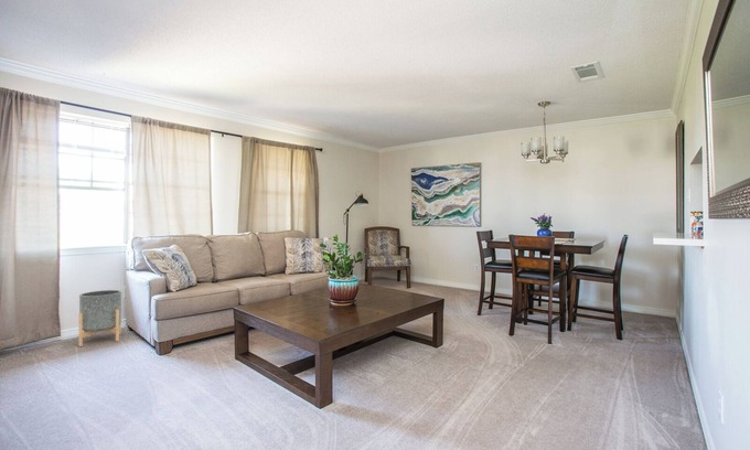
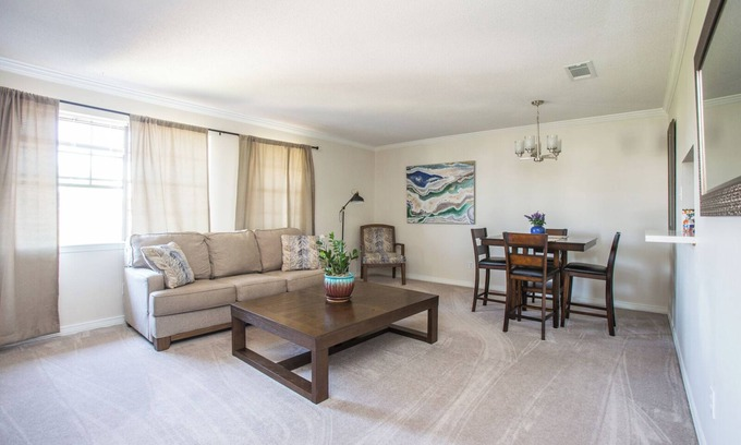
- planter [77,289,122,347]
